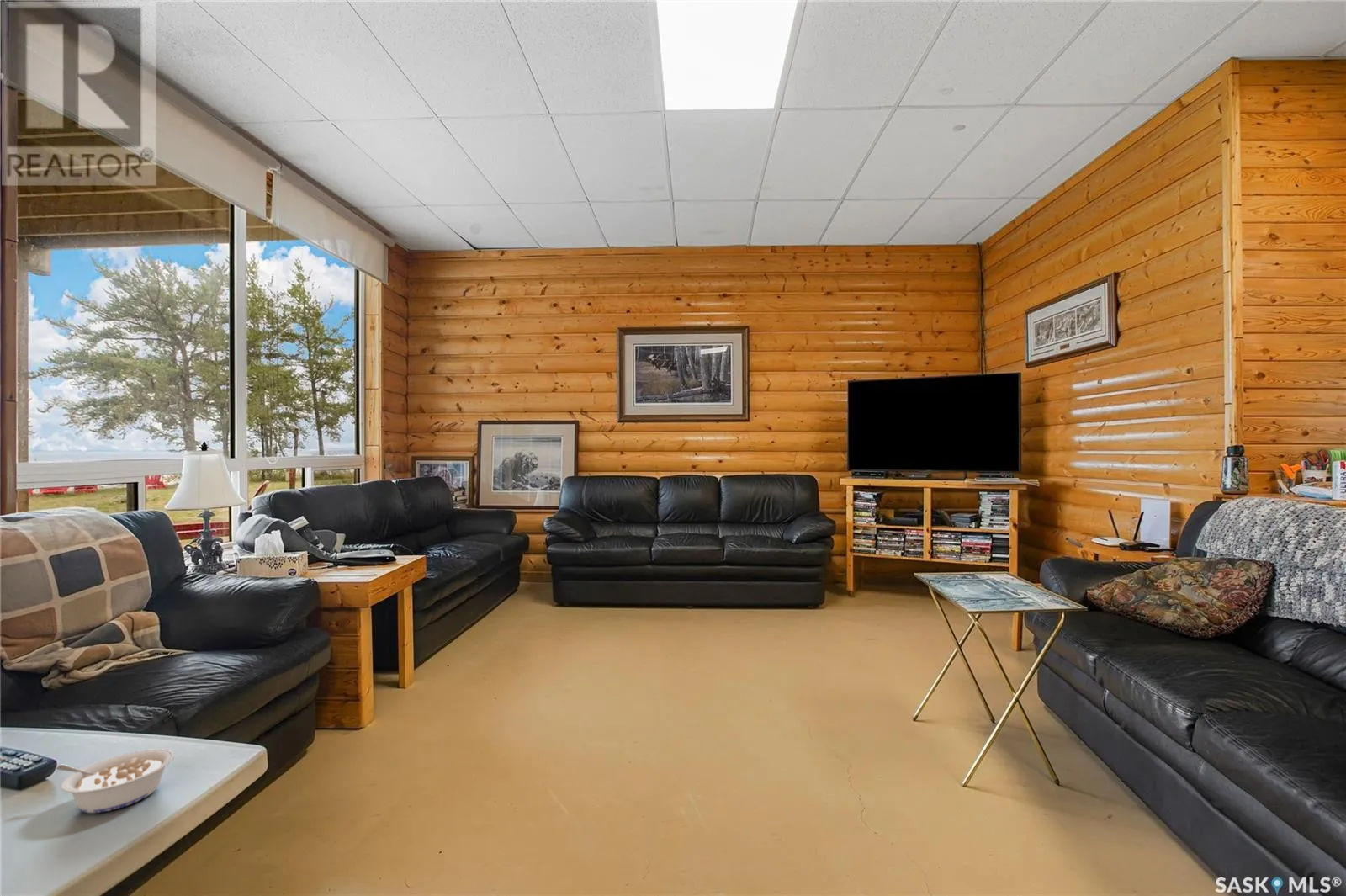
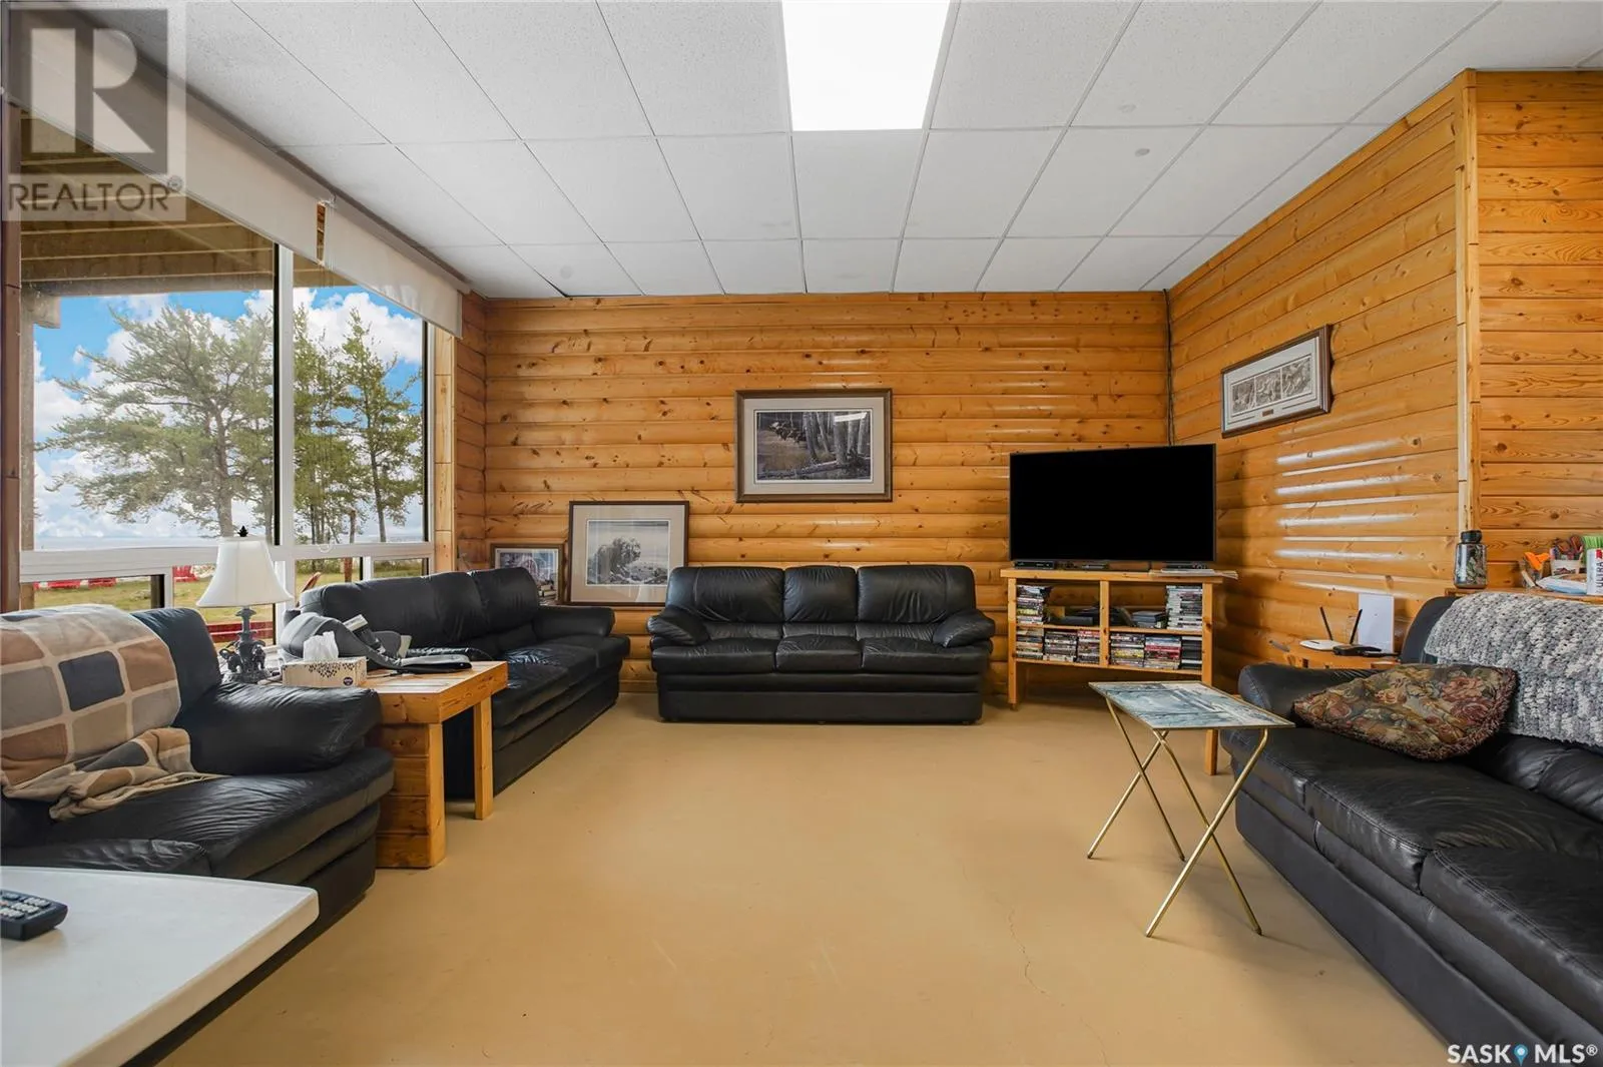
- legume [55,748,175,814]
